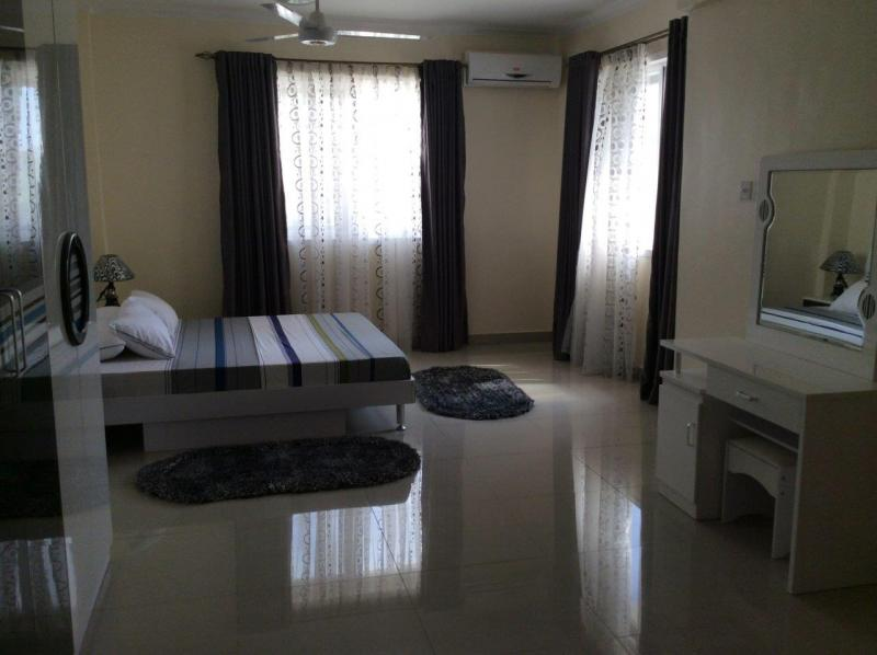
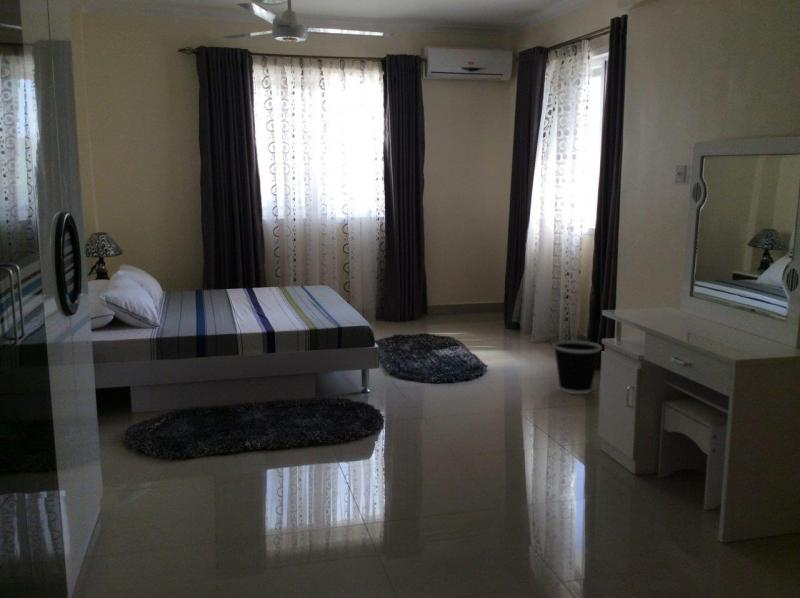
+ wastebasket [552,339,603,395]
